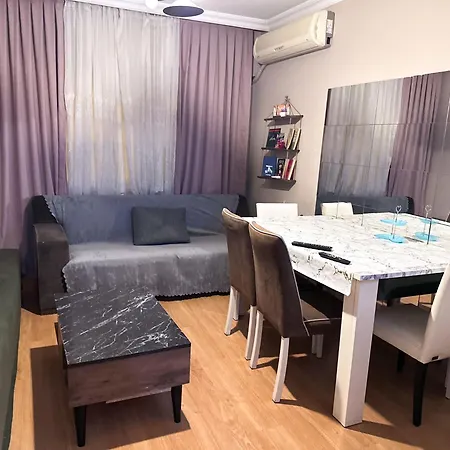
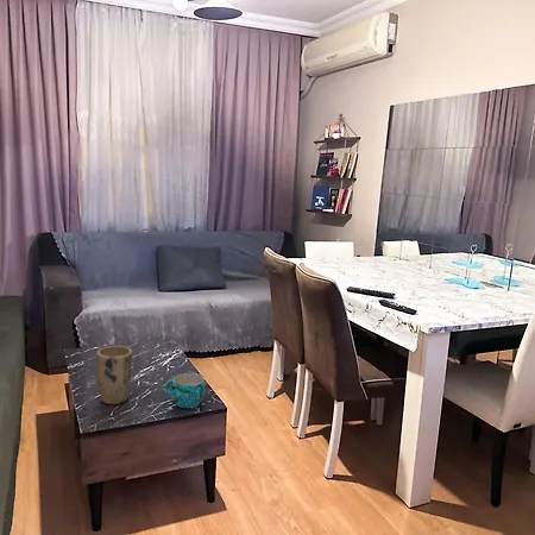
+ plant pot [95,345,133,405]
+ cup [164,372,207,409]
